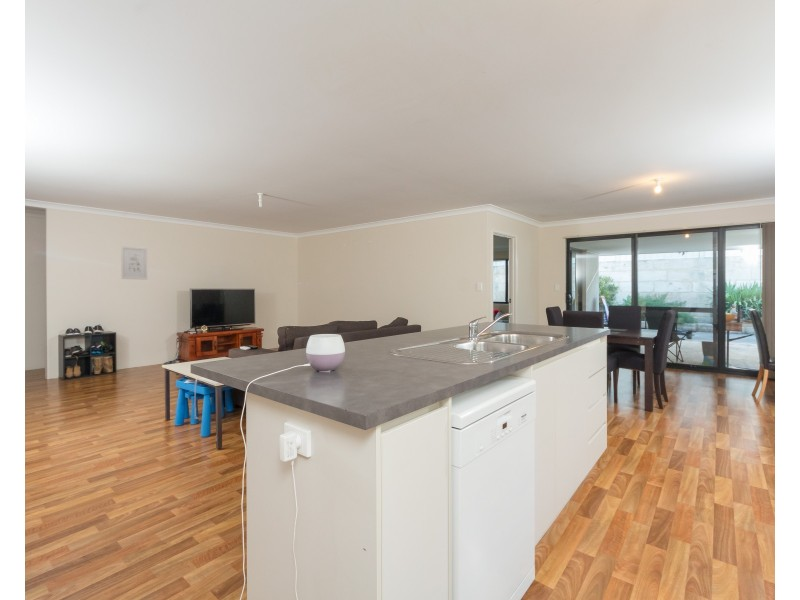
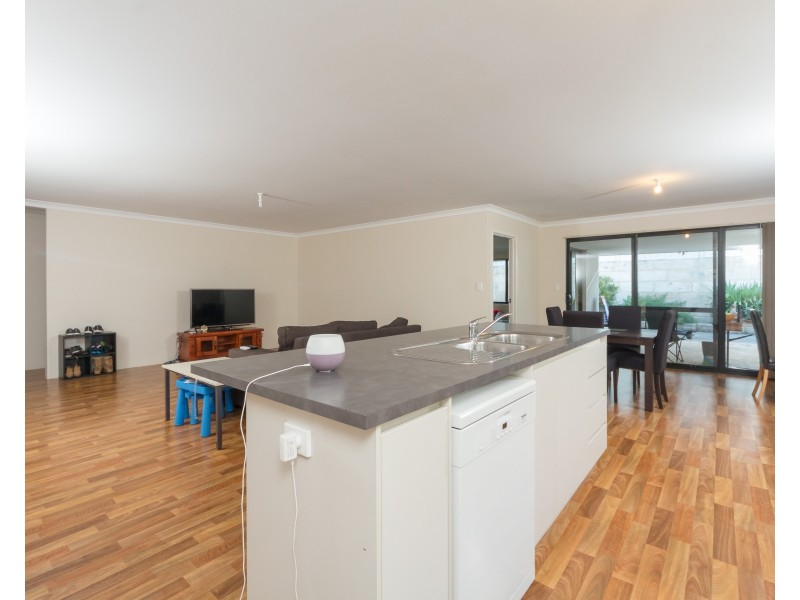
- wall art [120,245,148,281]
